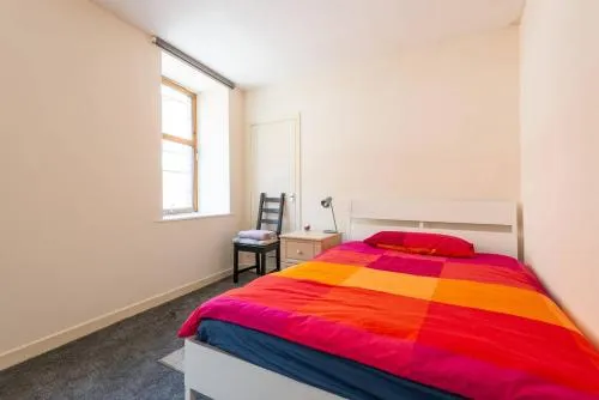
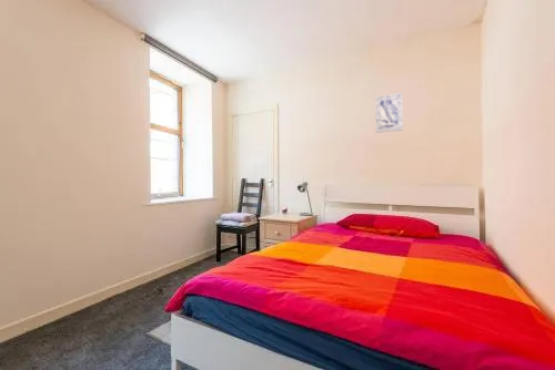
+ wall art [375,92,404,134]
